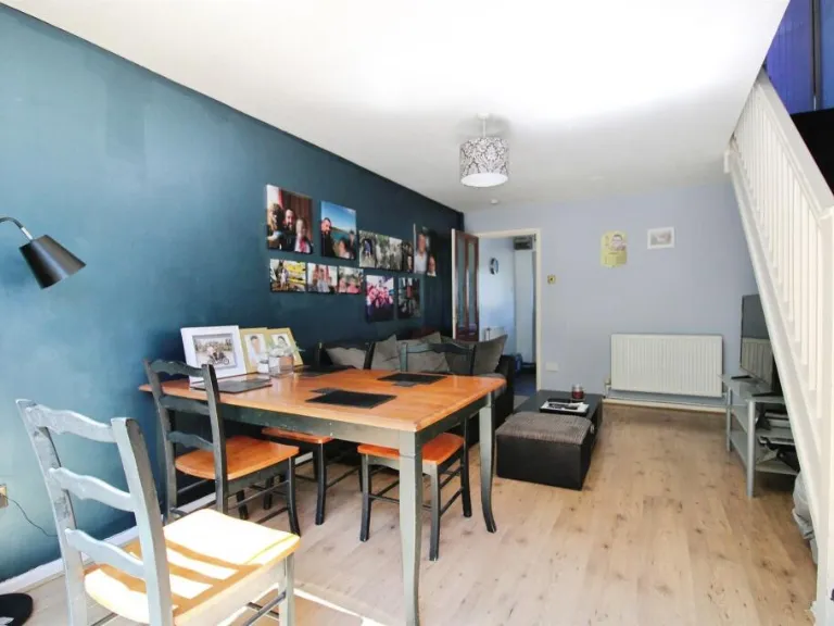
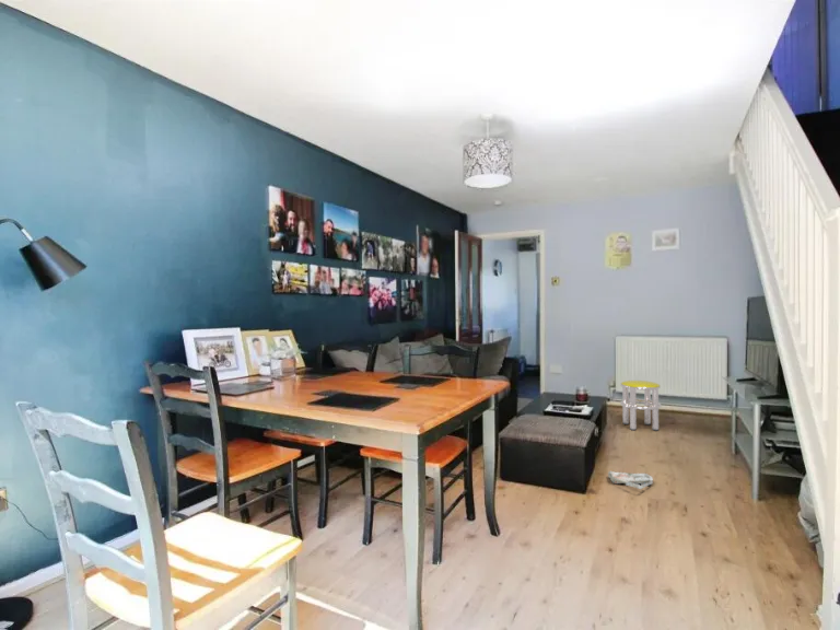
+ stool [619,380,663,432]
+ bag [607,470,654,490]
